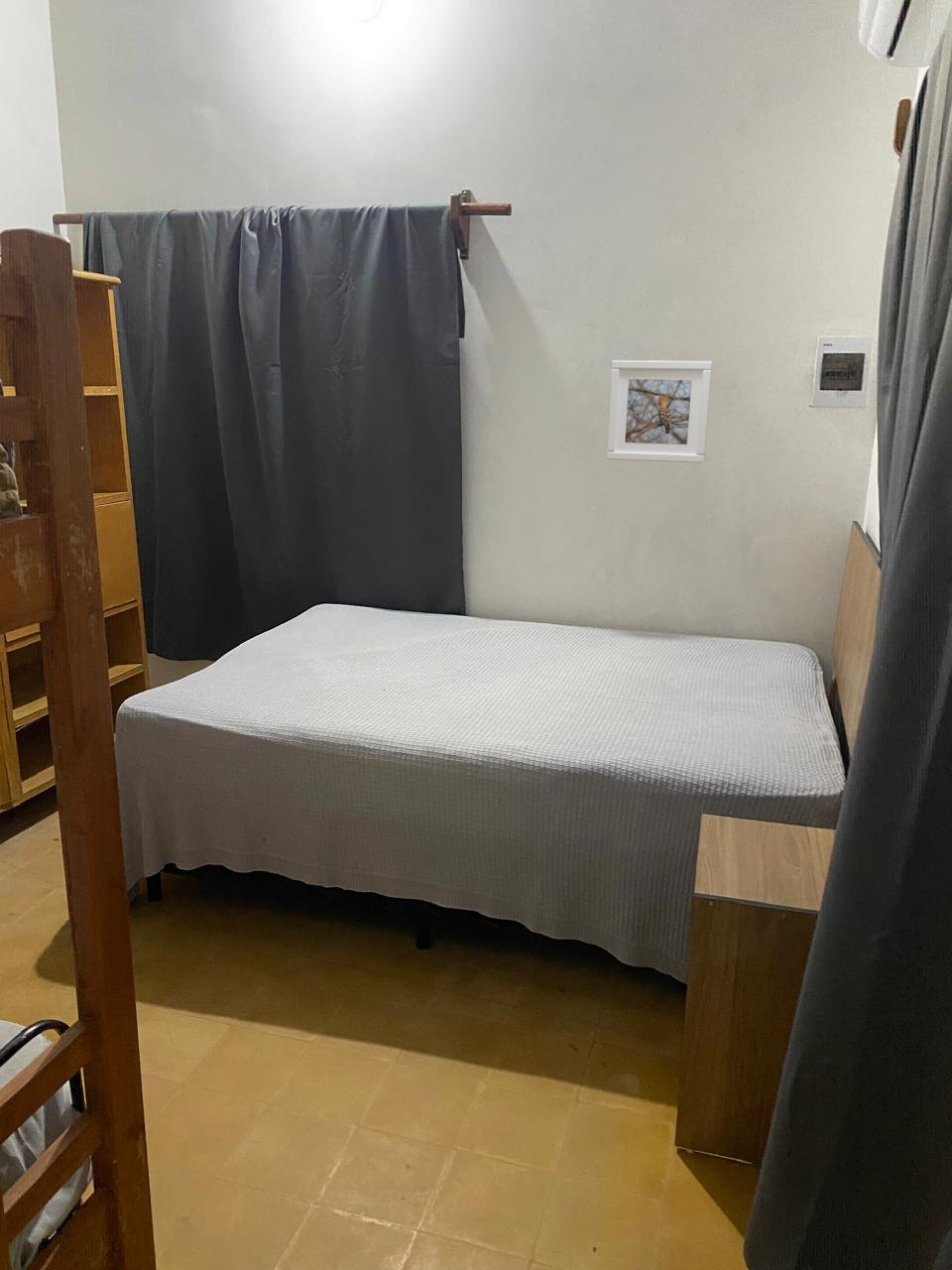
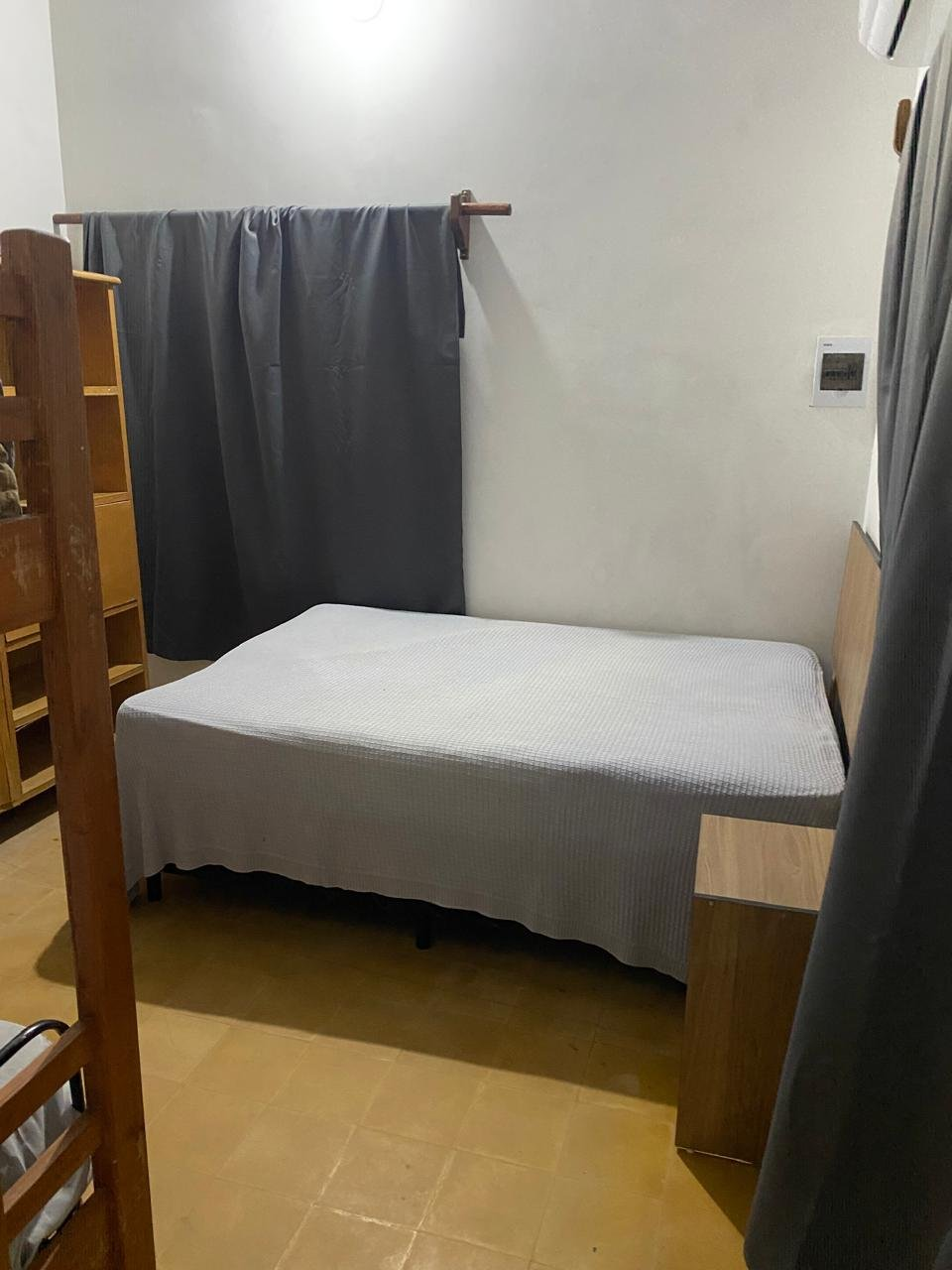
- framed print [606,359,713,464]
